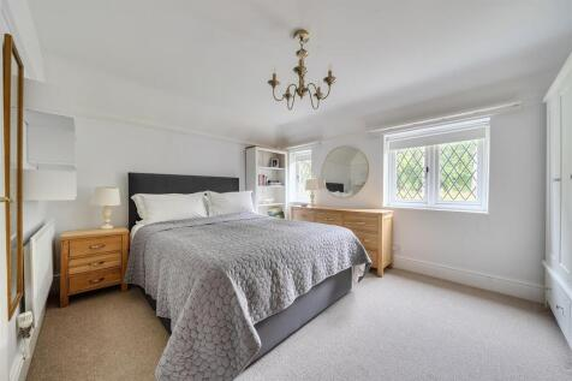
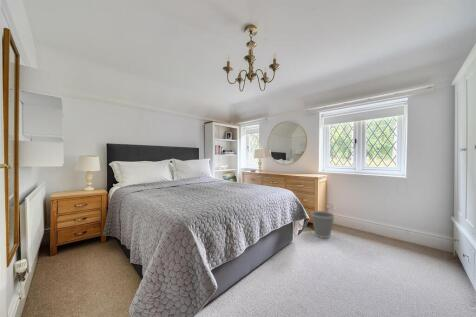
+ wastebasket [310,210,336,239]
